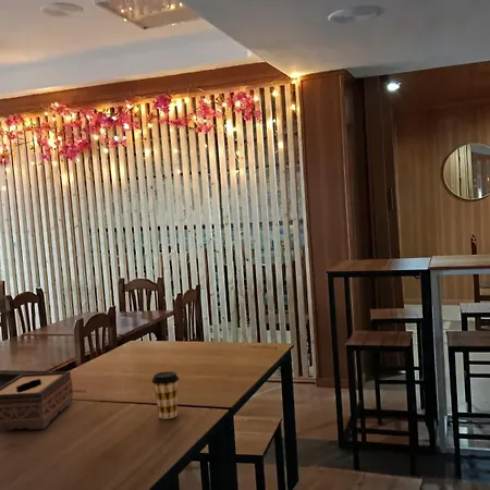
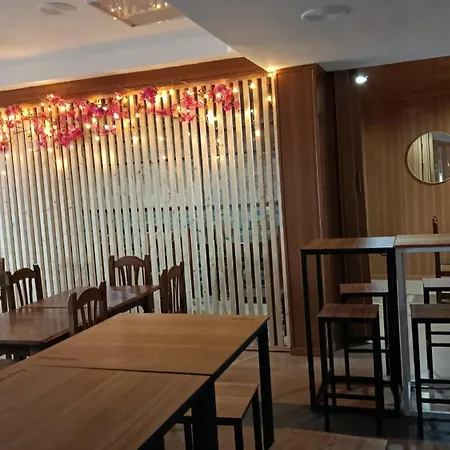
- coffee cup [150,370,180,419]
- tissue box [0,370,74,432]
